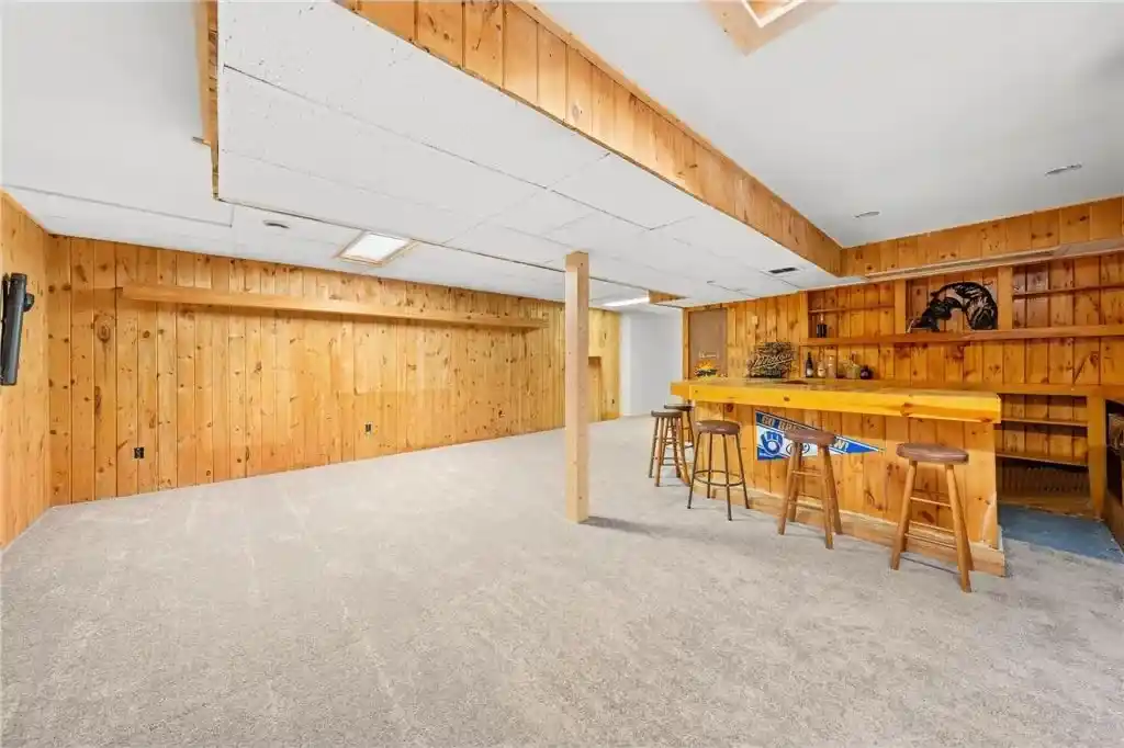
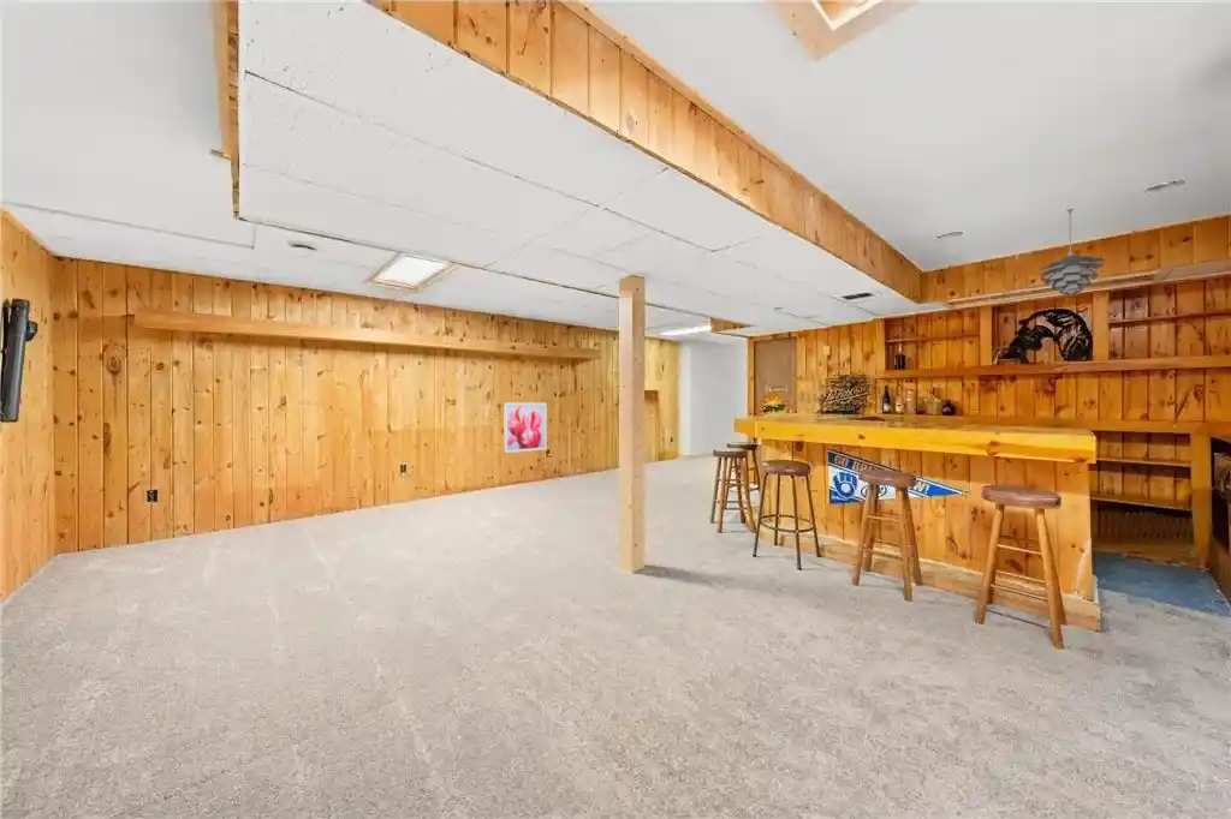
+ pendant light [1037,208,1107,297]
+ wall art [502,401,548,454]
